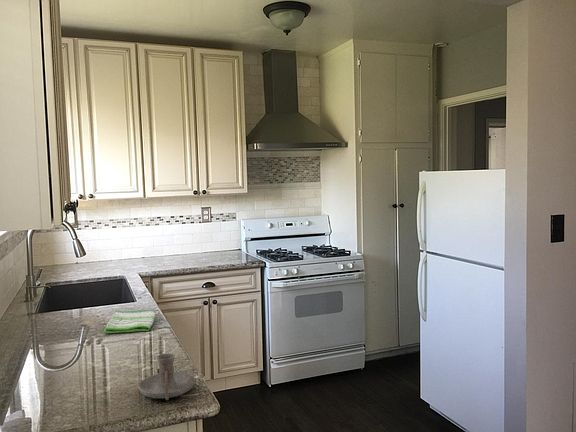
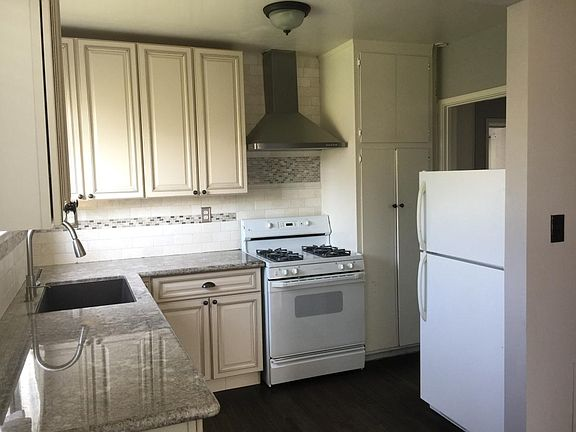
- candle holder [137,352,196,401]
- dish towel [103,308,157,334]
